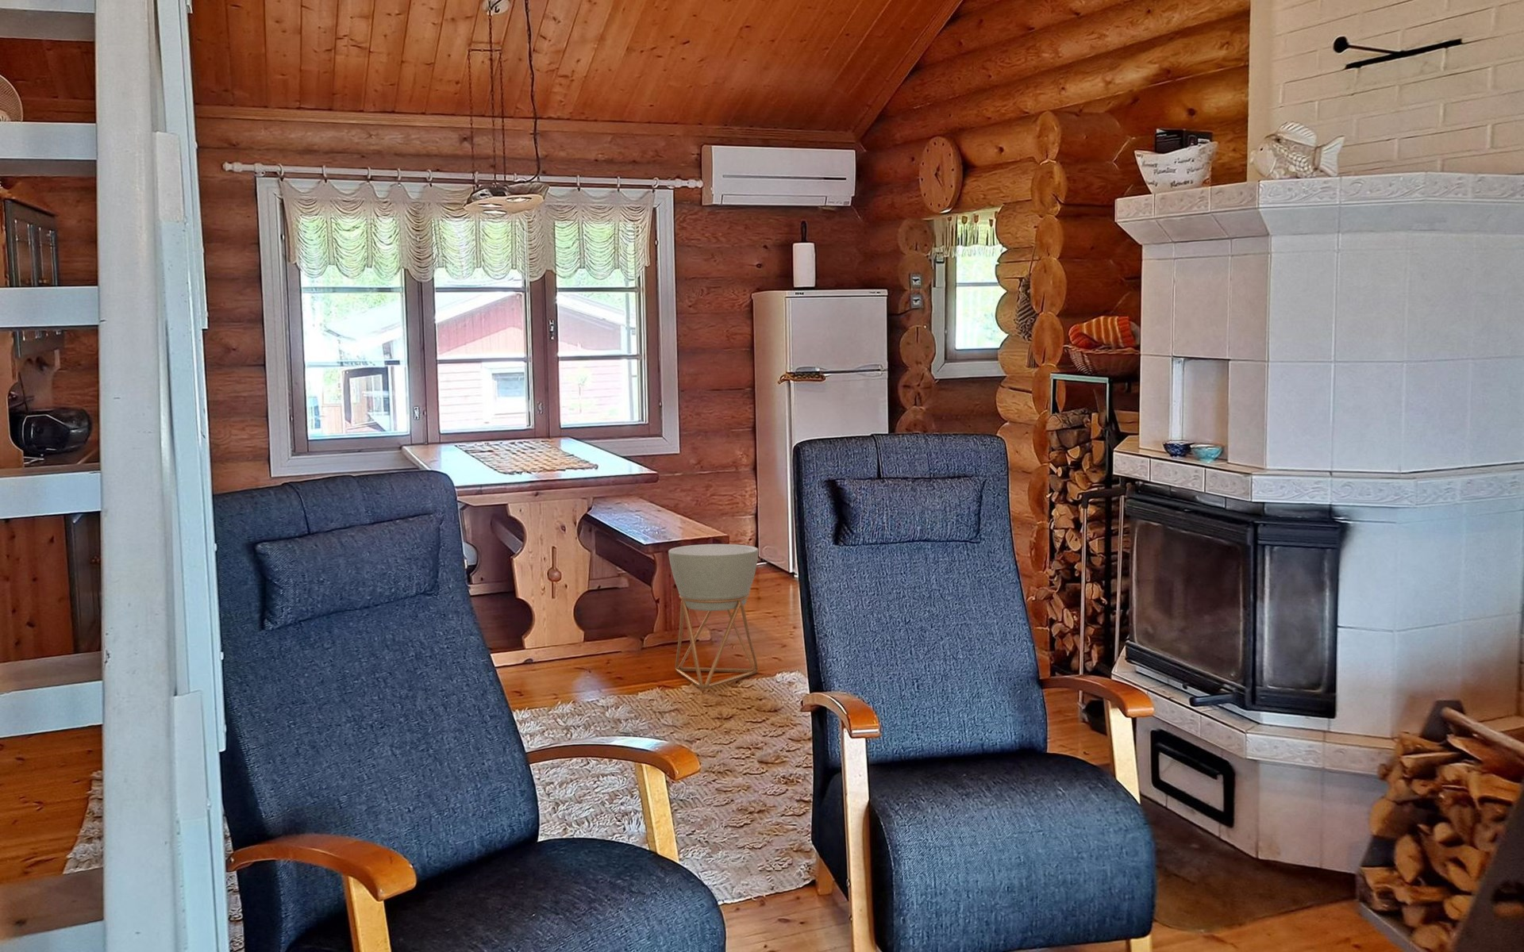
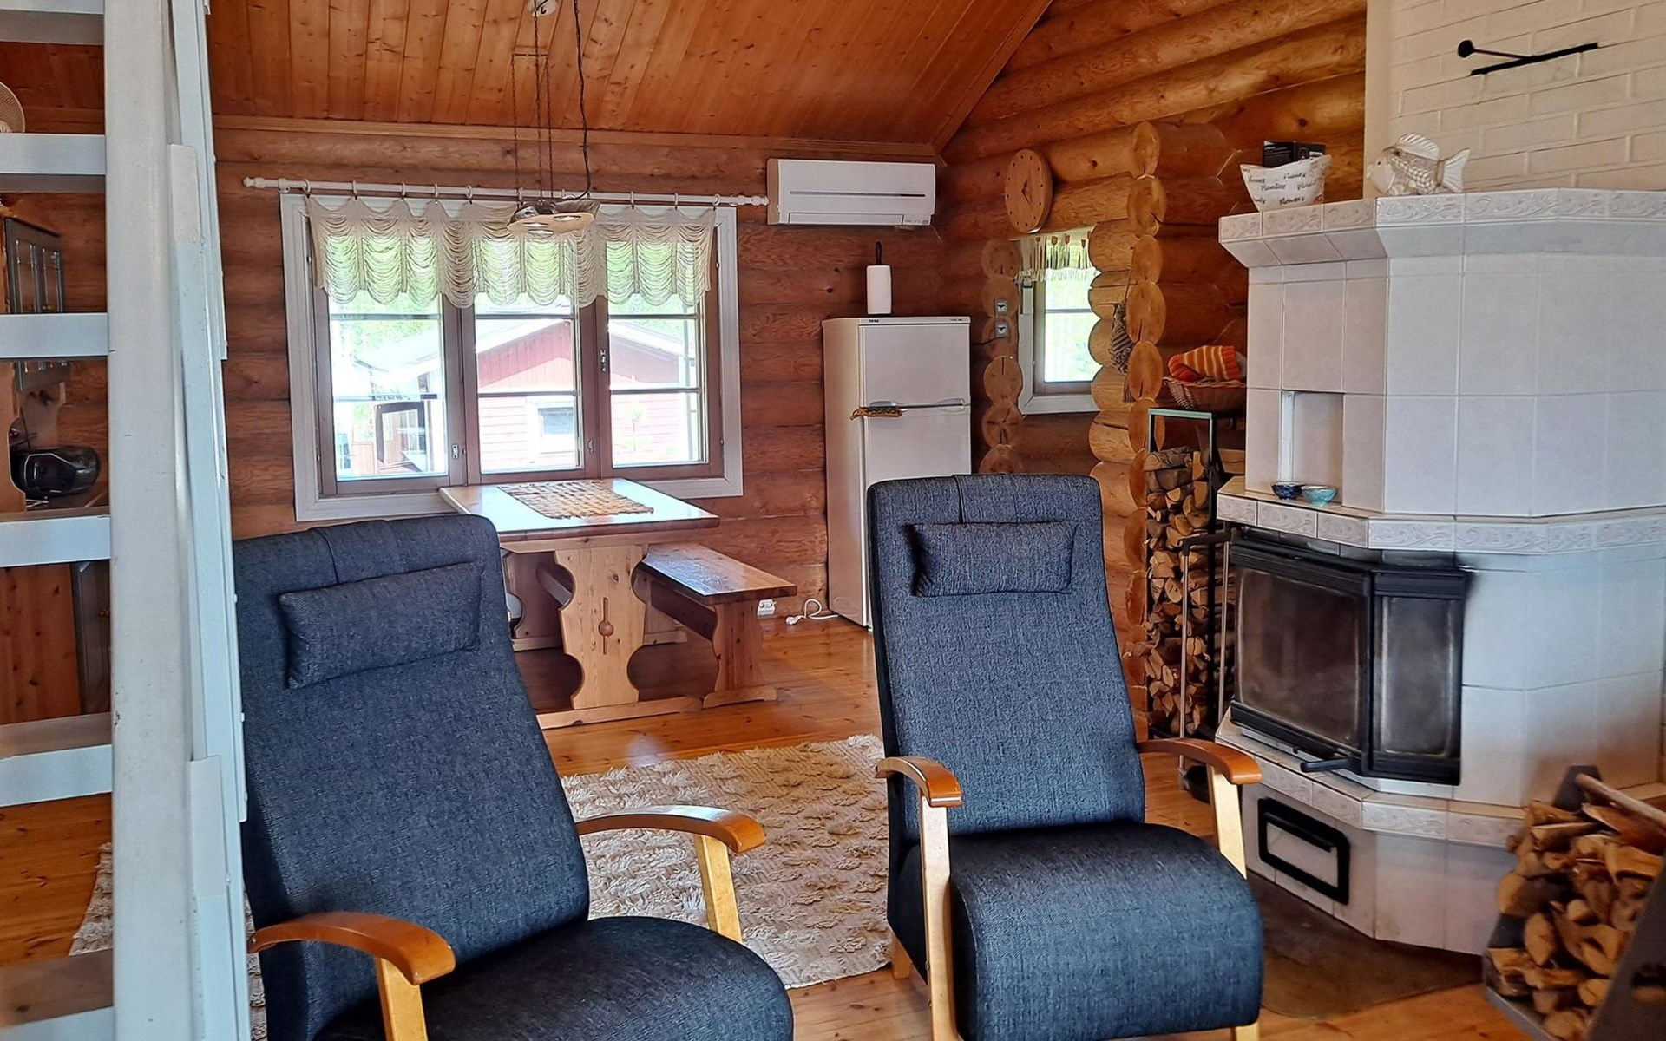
- planter [667,543,759,690]
